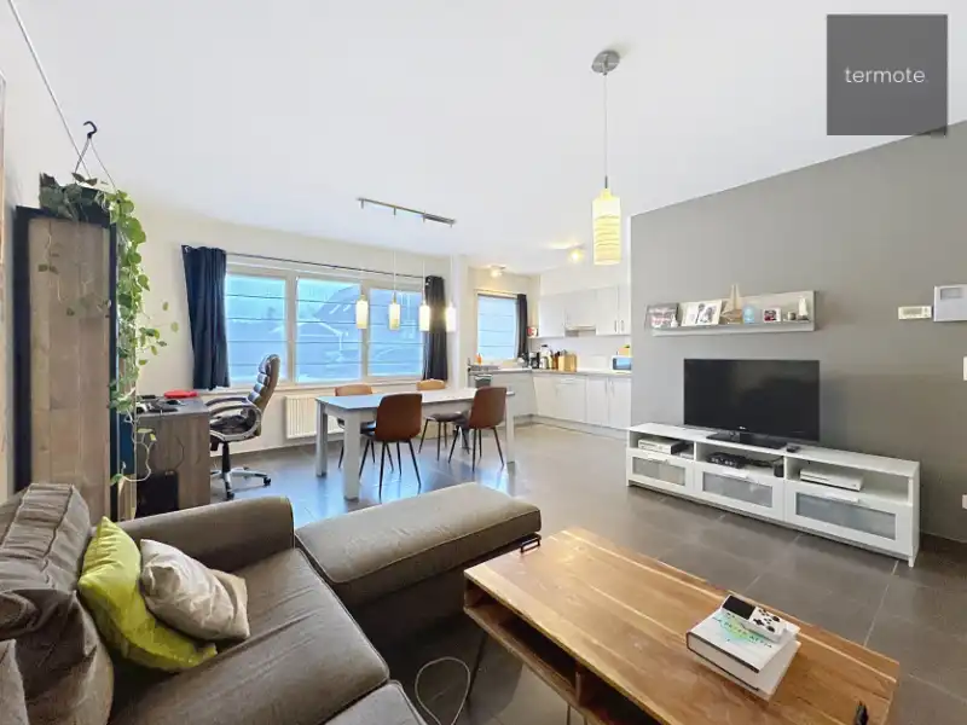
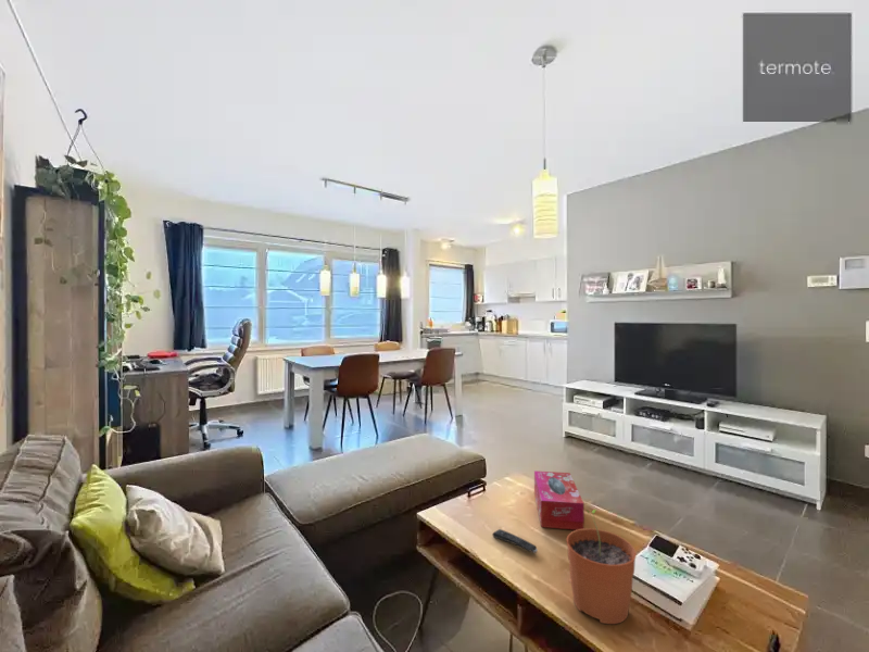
+ remote control [492,528,539,554]
+ tissue box [533,469,585,530]
+ plant pot [565,509,638,625]
